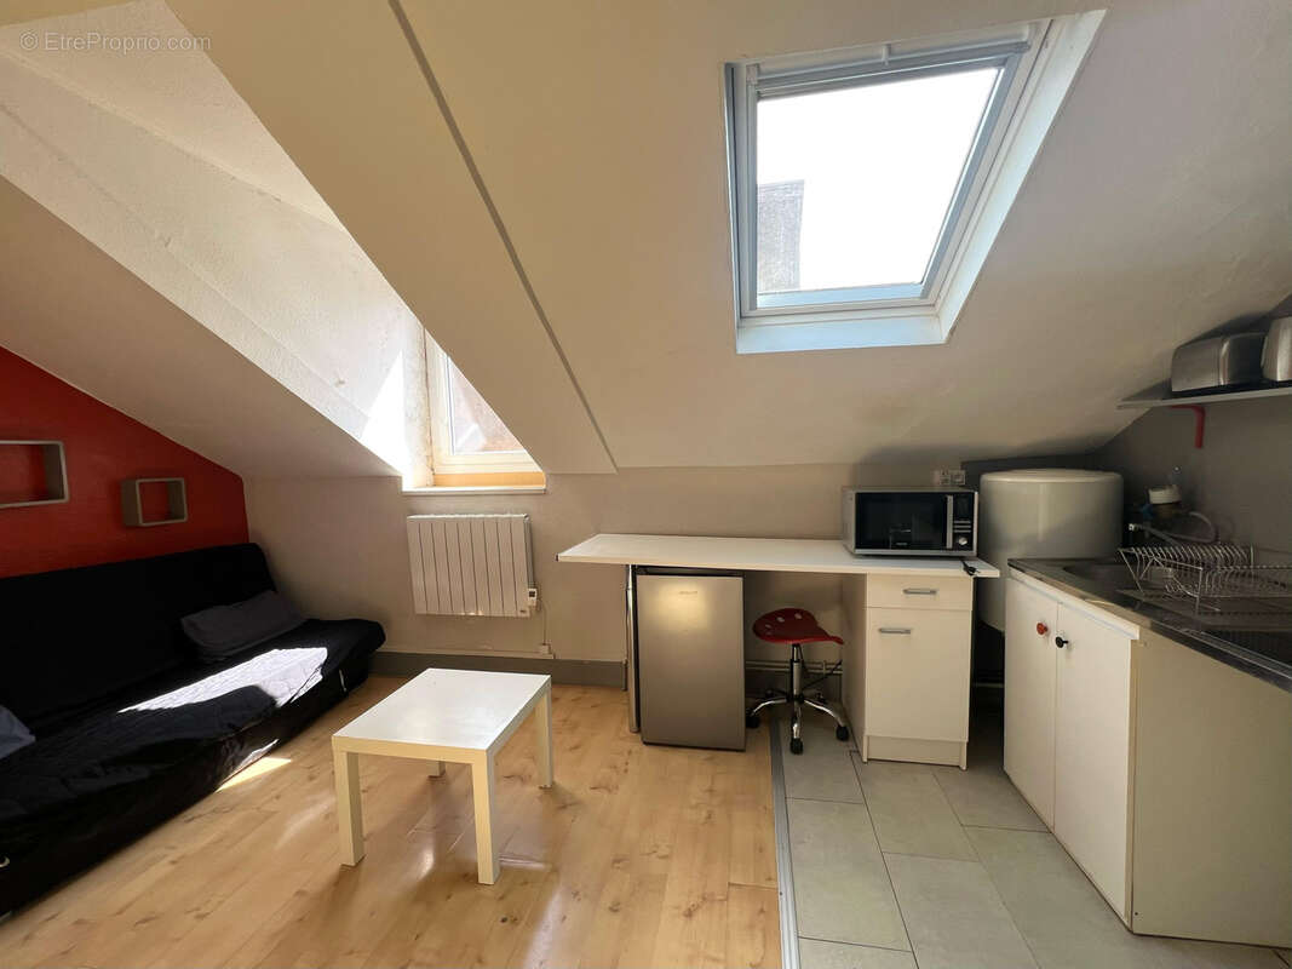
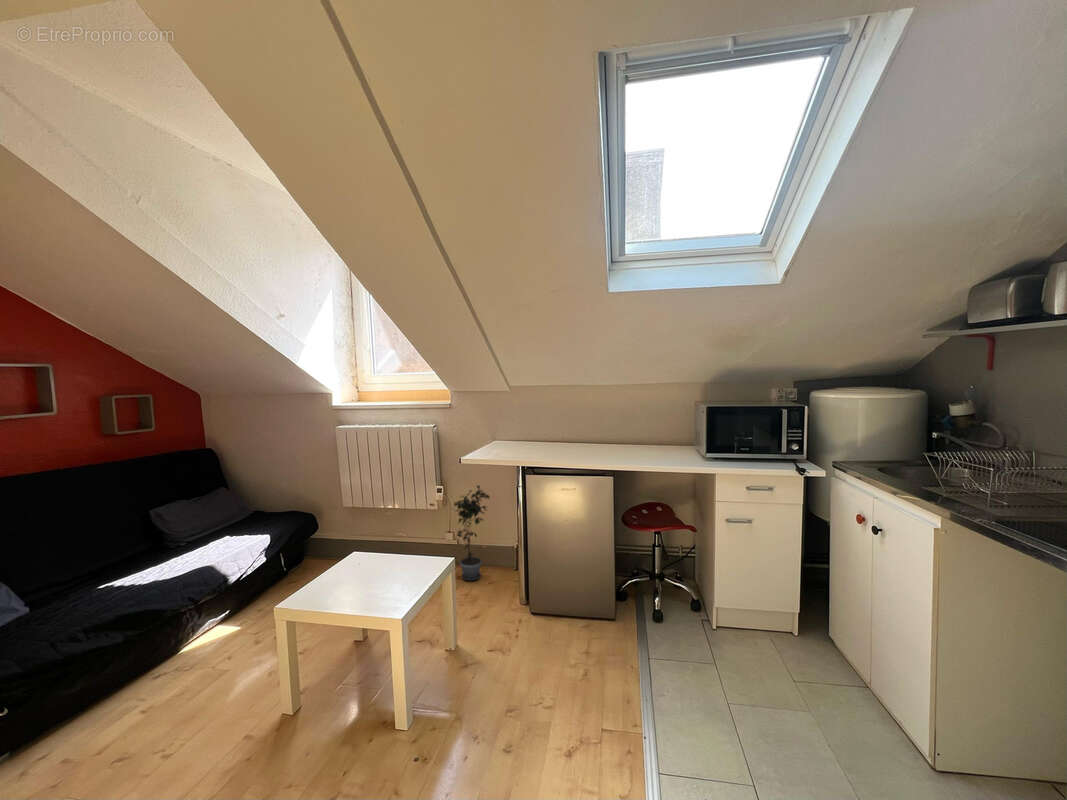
+ potted plant [449,484,491,582]
